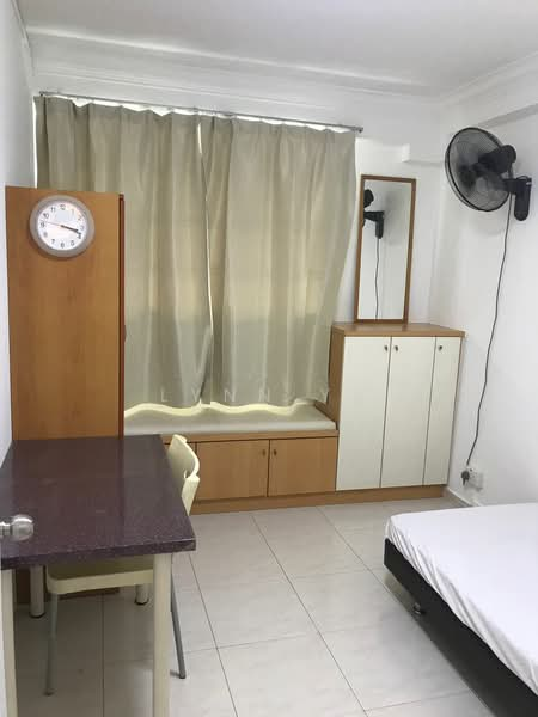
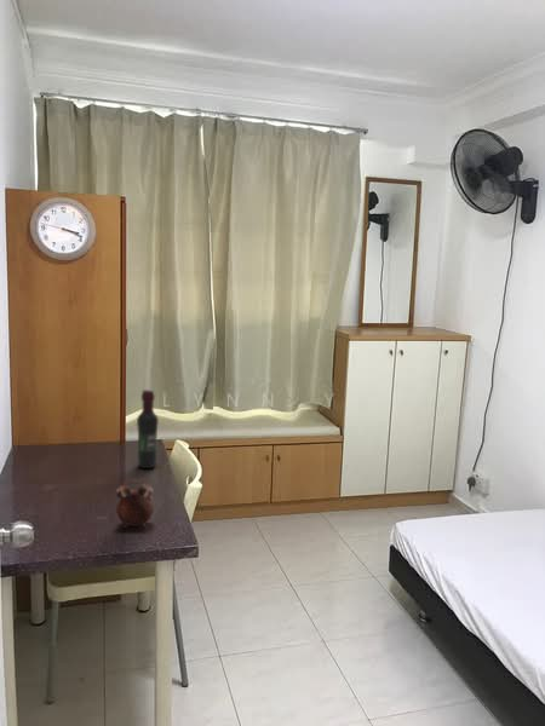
+ alarm clock [115,478,155,528]
+ wine bottle [136,388,160,469]
